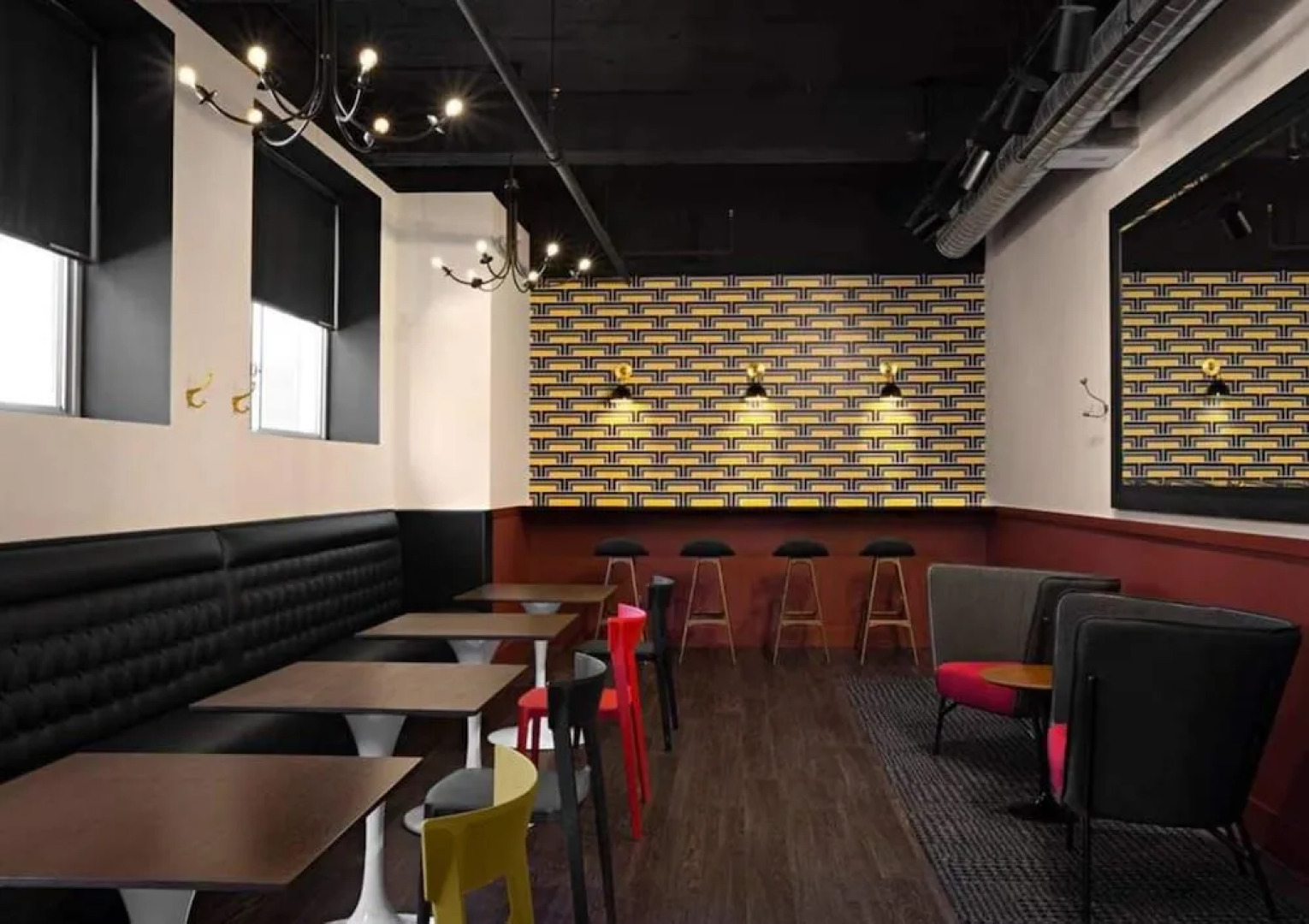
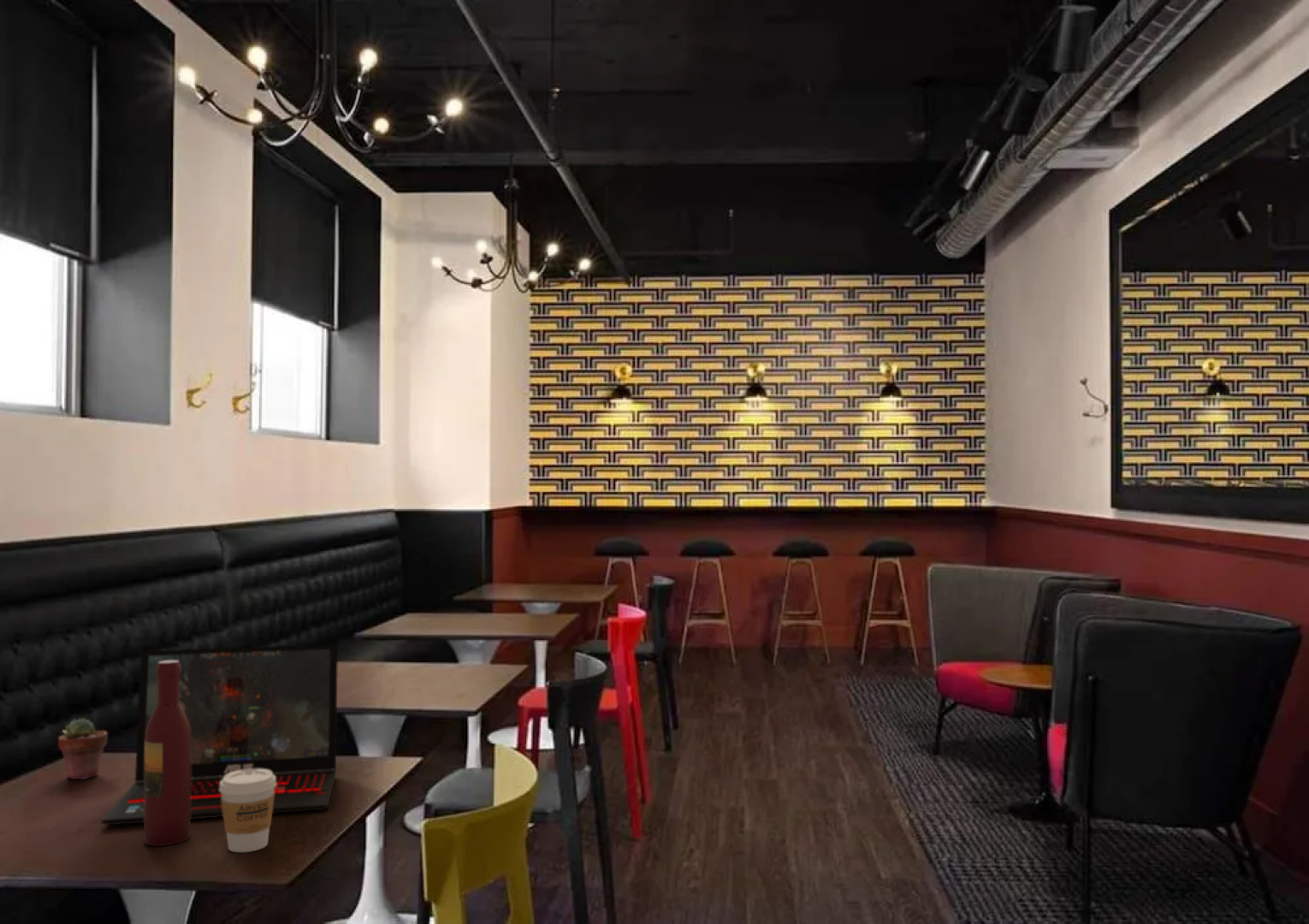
+ laptop [100,643,339,826]
+ coffee cup [219,769,276,853]
+ wine bottle [143,660,191,847]
+ potted succulent [57,717,108,780]
